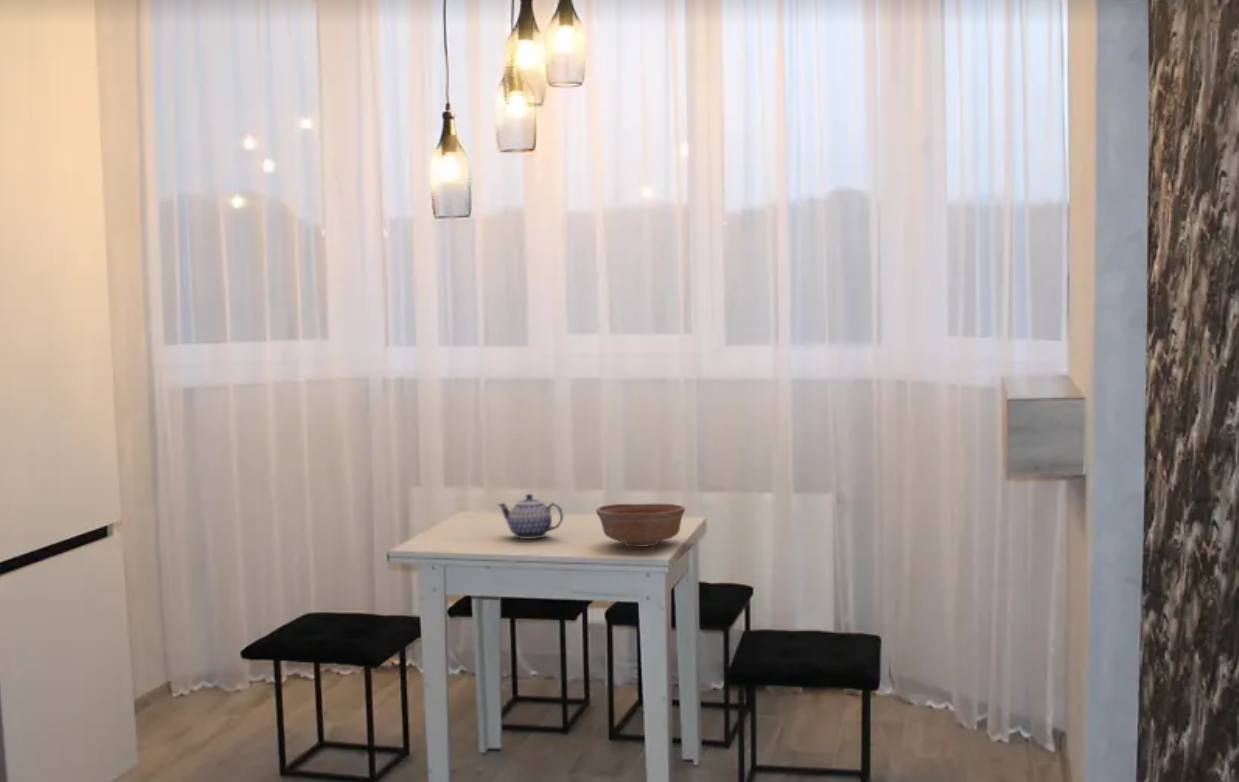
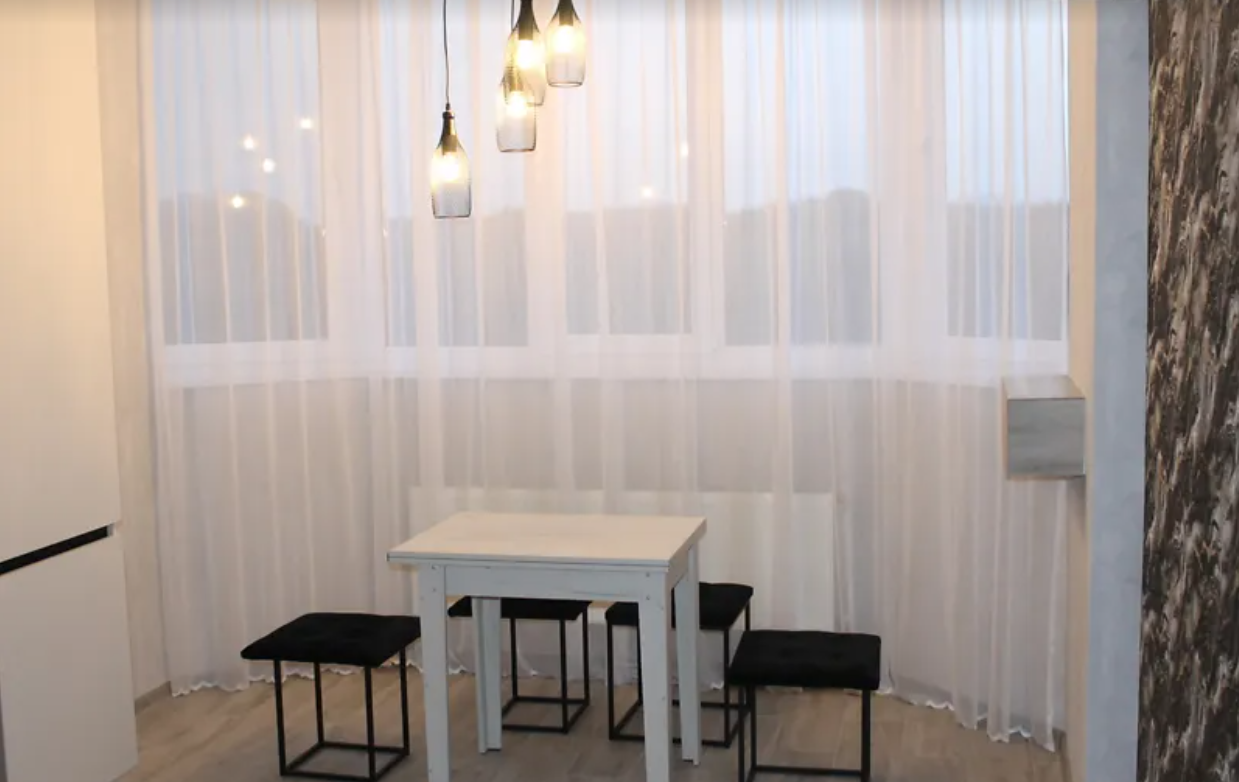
- teapot [497,493,564,540]
- bowl [595,503,686,548]
